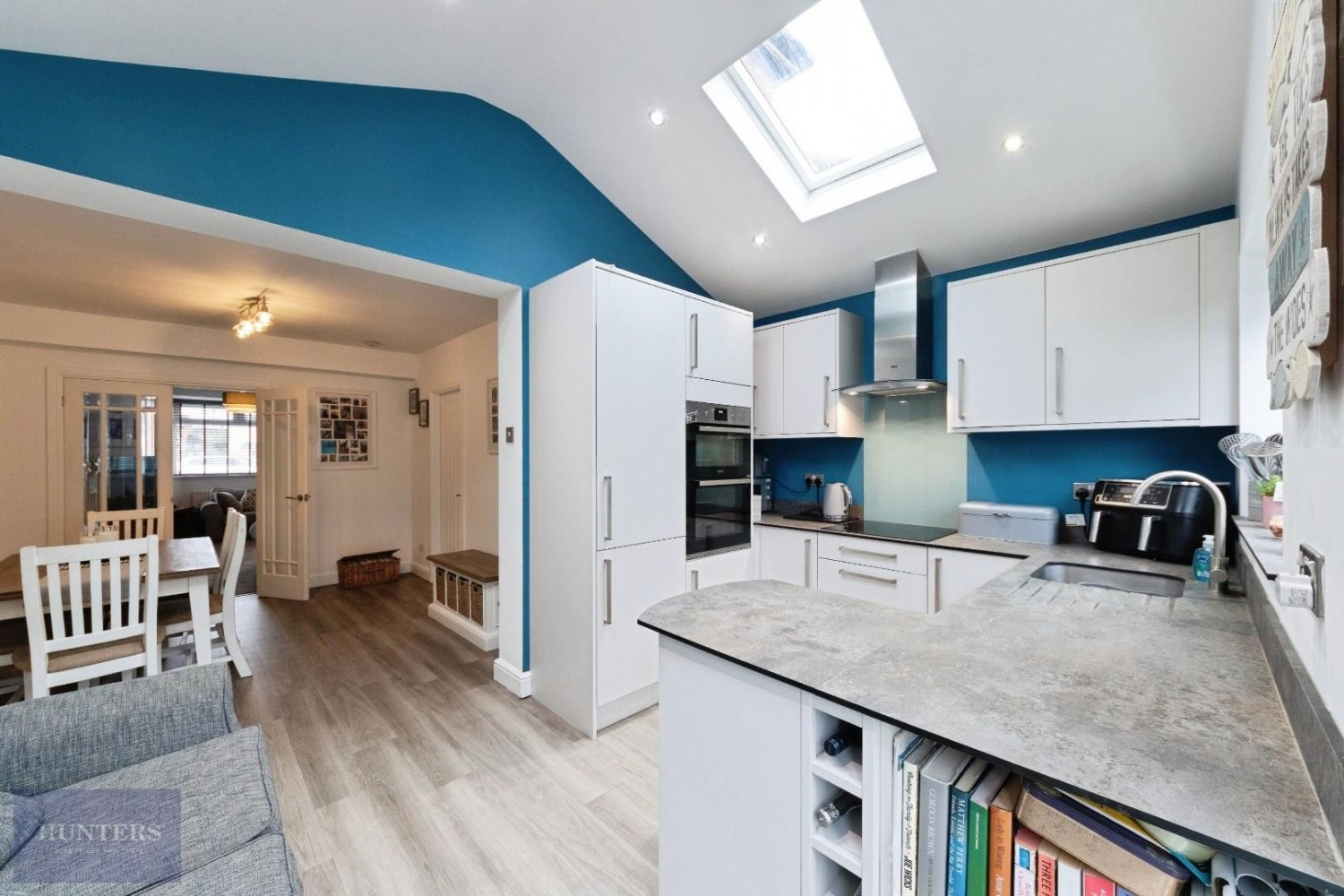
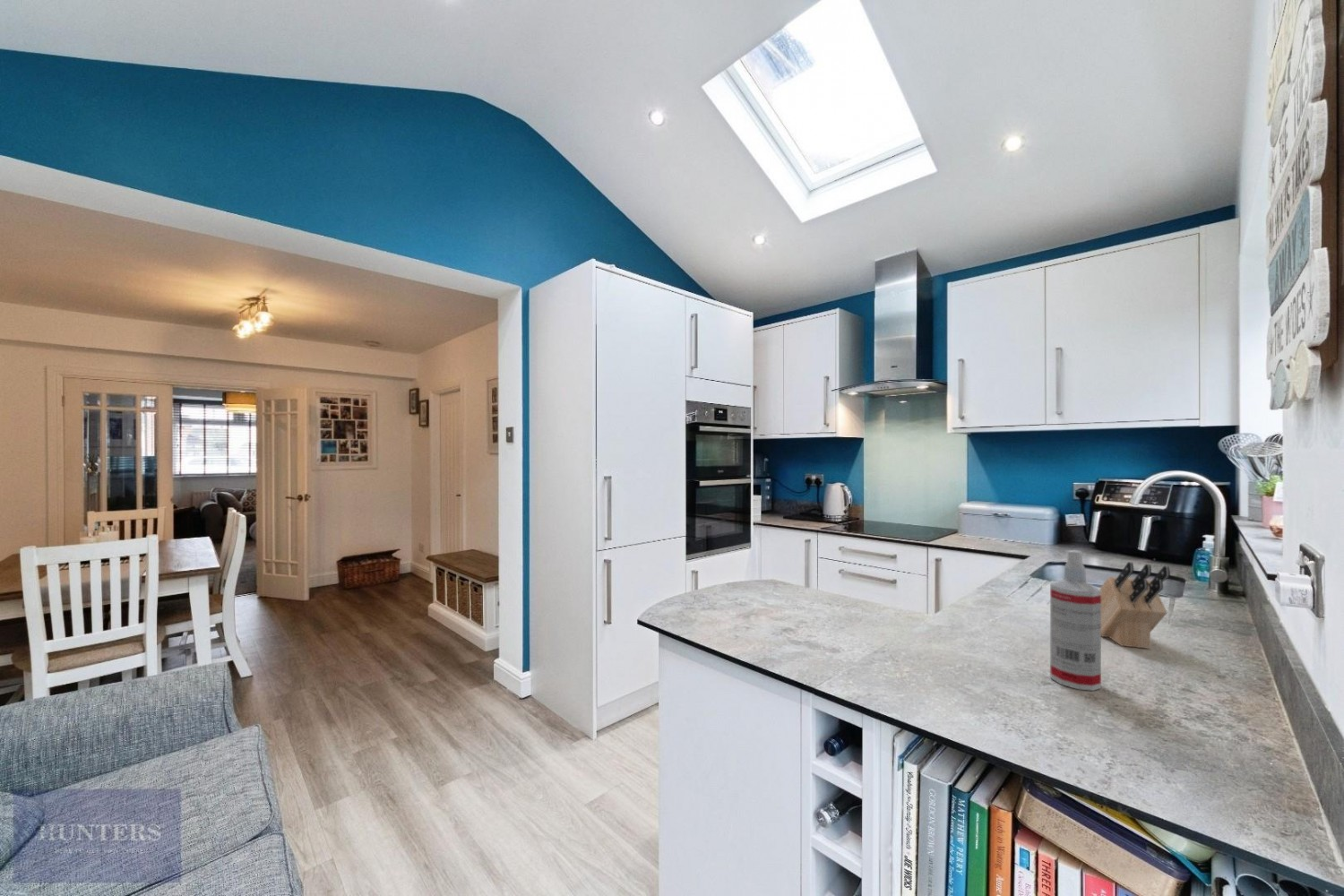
+ knife block [1099,561,1171,650]
+ spray bottle [1049,549,1102,692]
